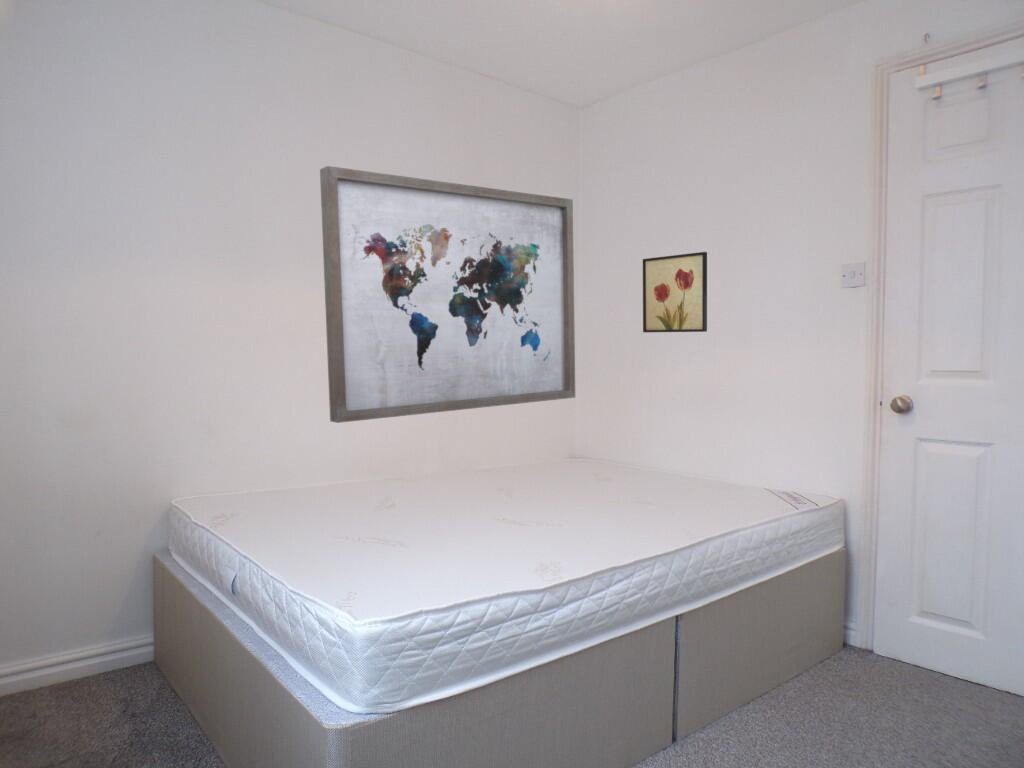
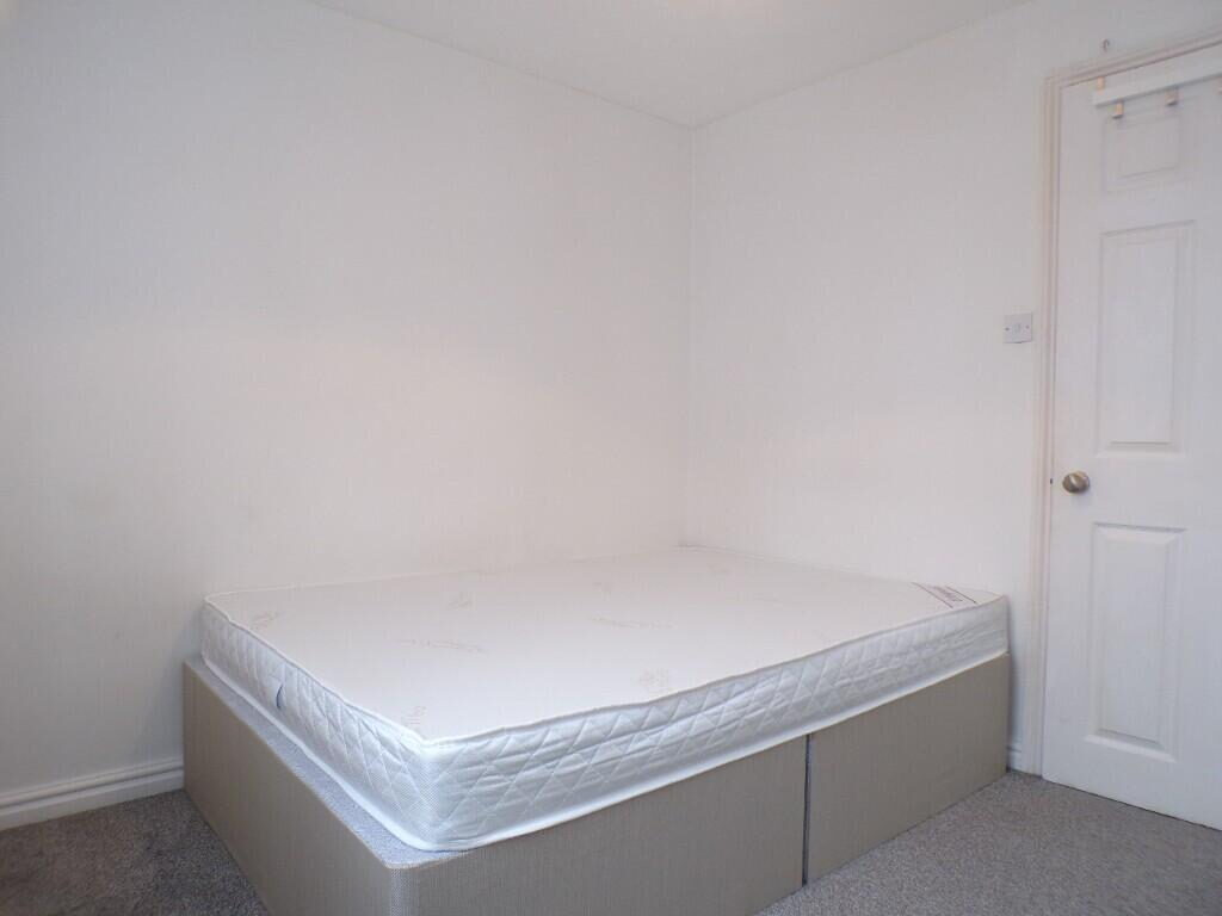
- wall art [319,165,576,424]
- wall art [642,251,708,333]
